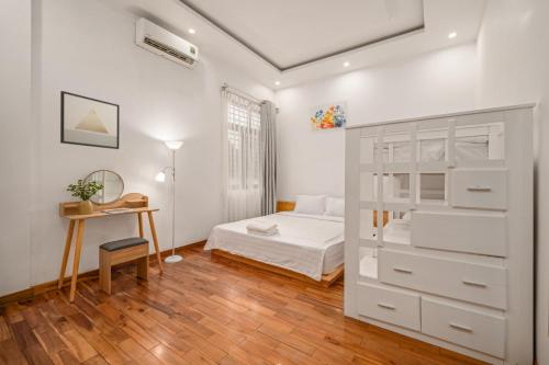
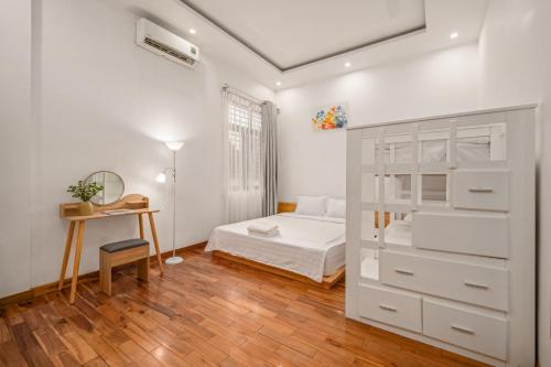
- wall art [59,90,121,150]
